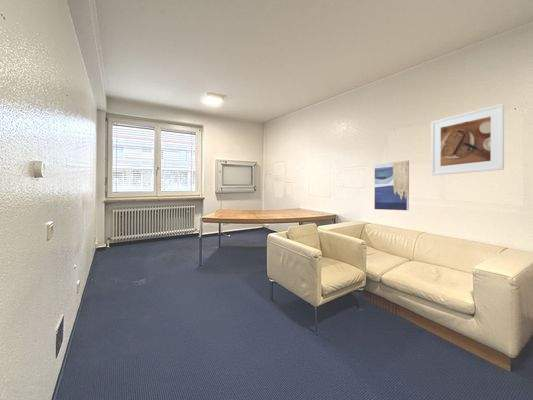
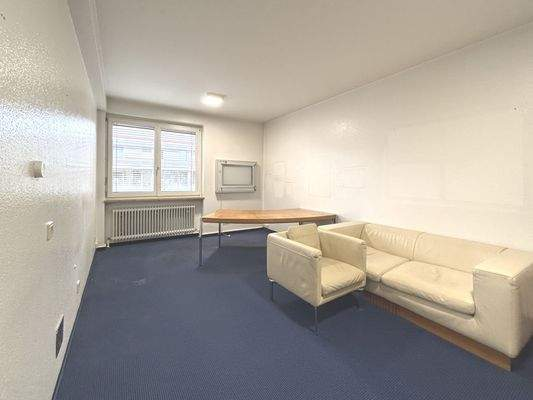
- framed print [430,103,505,176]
- wall art [374,159,410,211]
